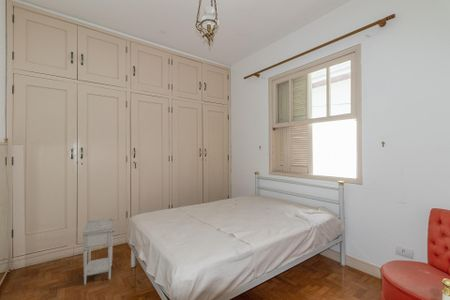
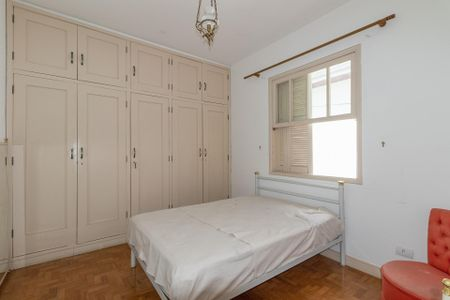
- nightstand [82,217,116,286]
